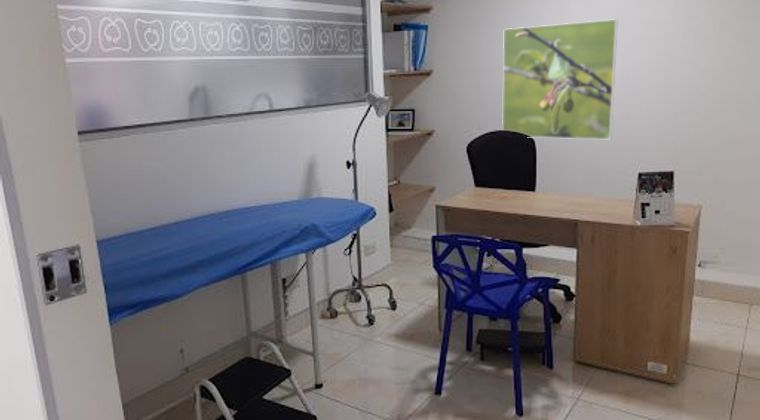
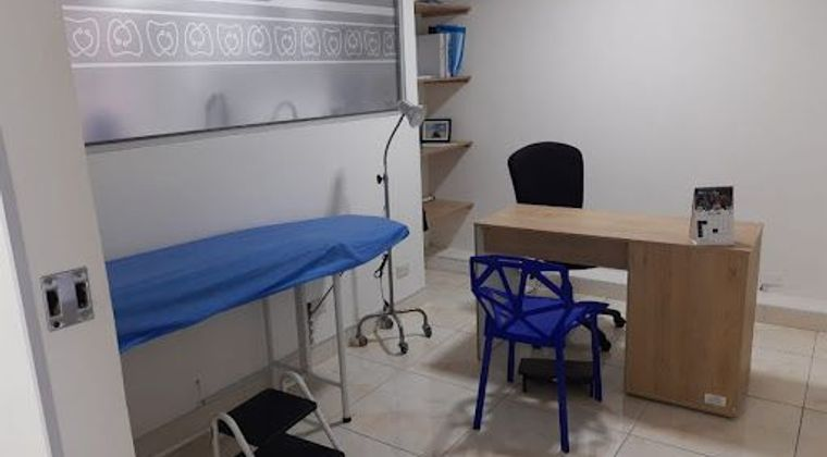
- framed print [501,18,619,140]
